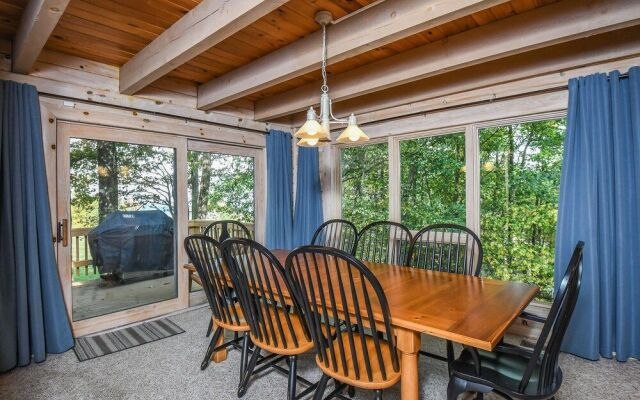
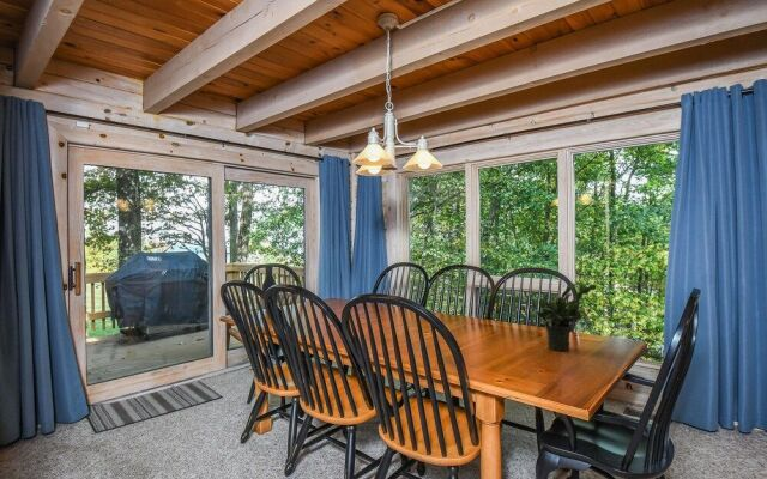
+ potted plant [536,283,598,352]
